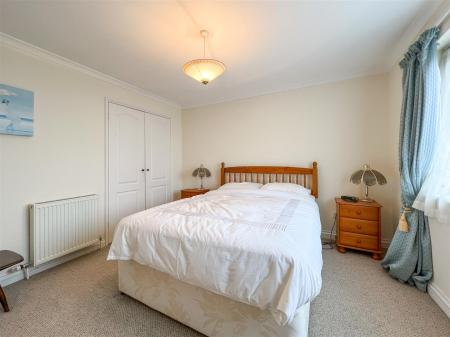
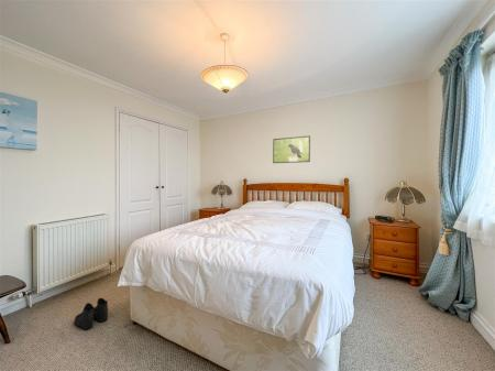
+ boots [74,297,109,330]
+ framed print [272,134,311,164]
